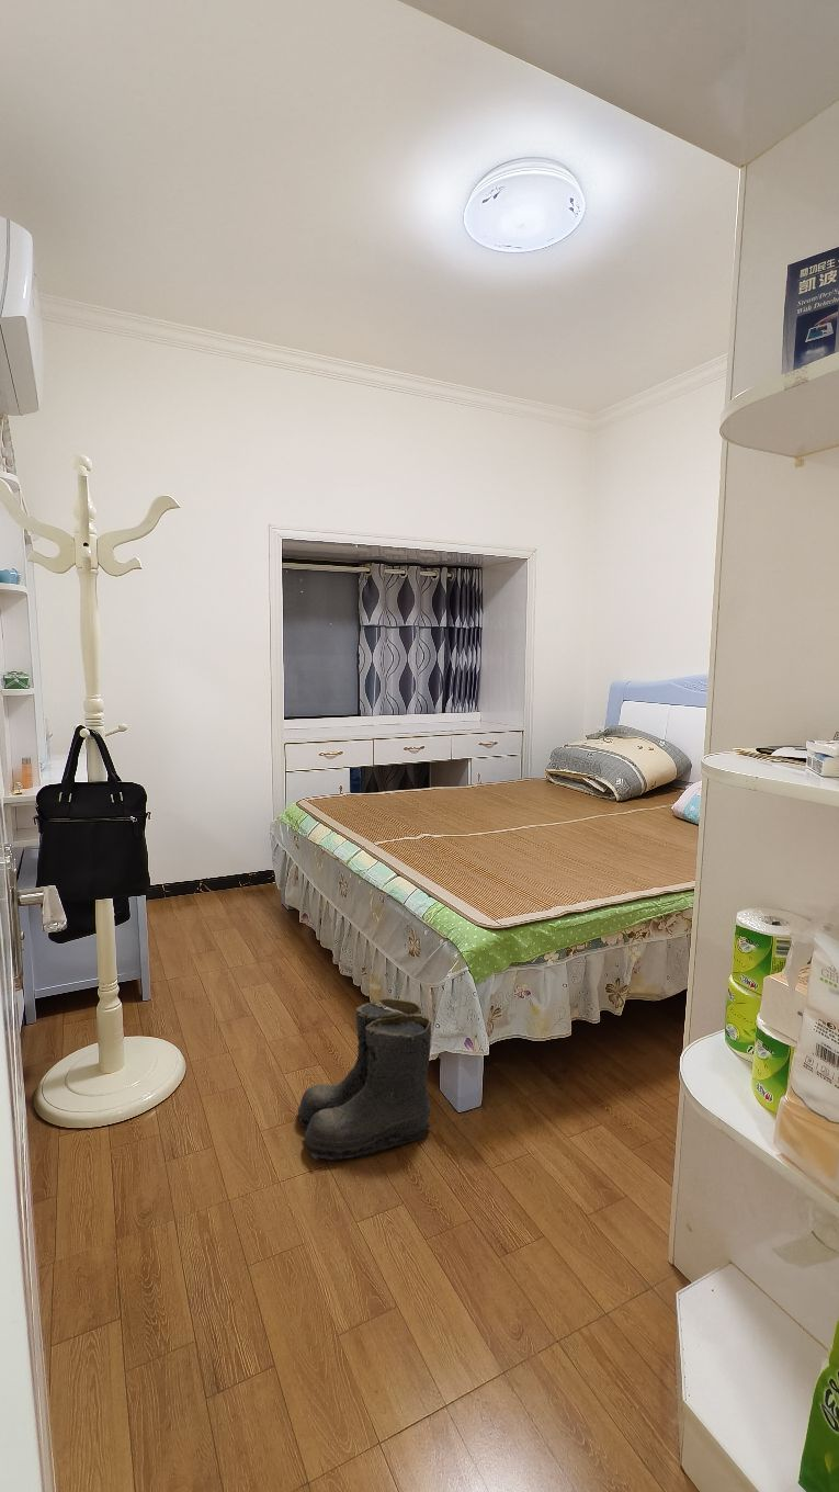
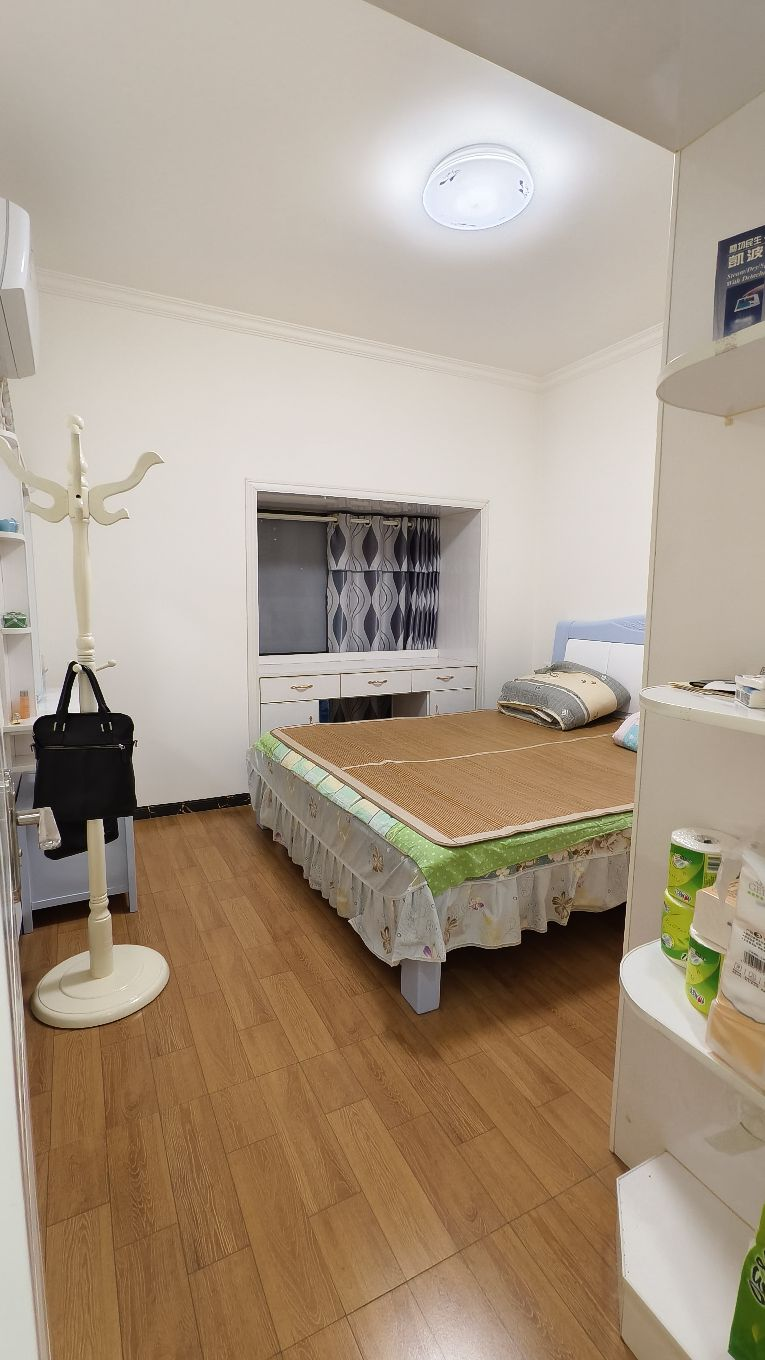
- boots [295,997,432,1161]
